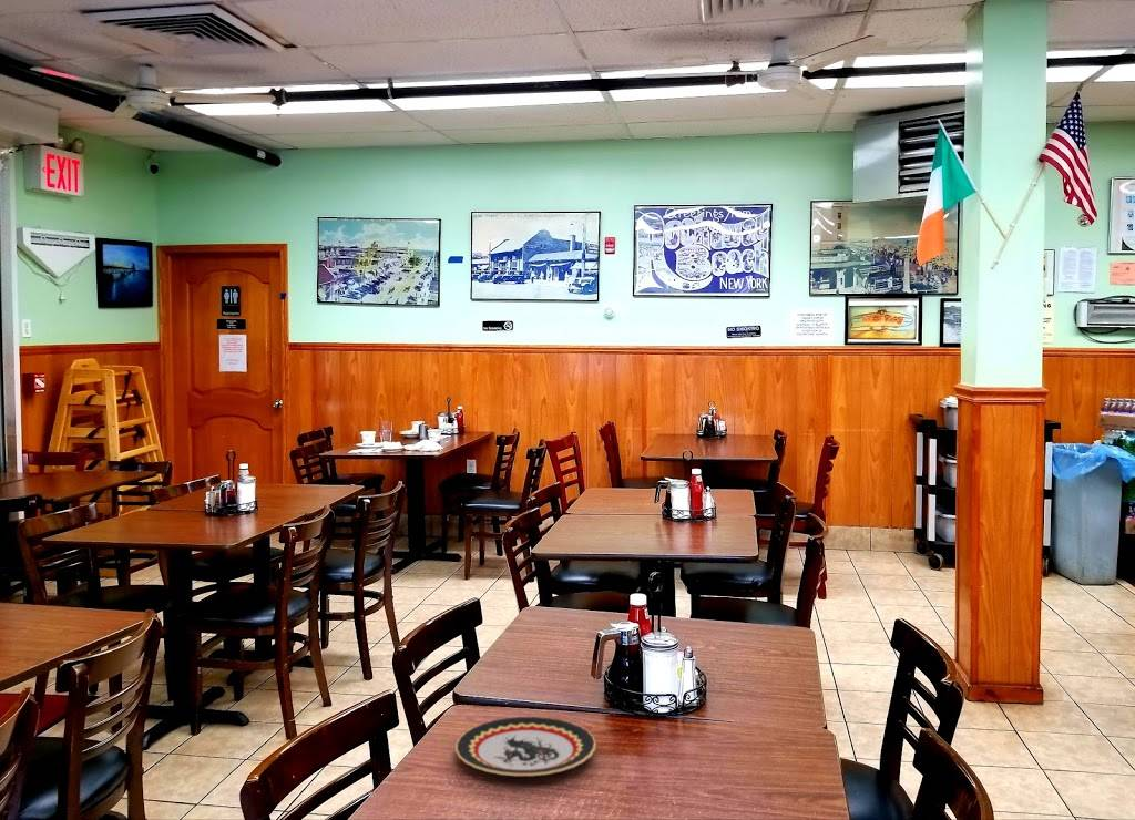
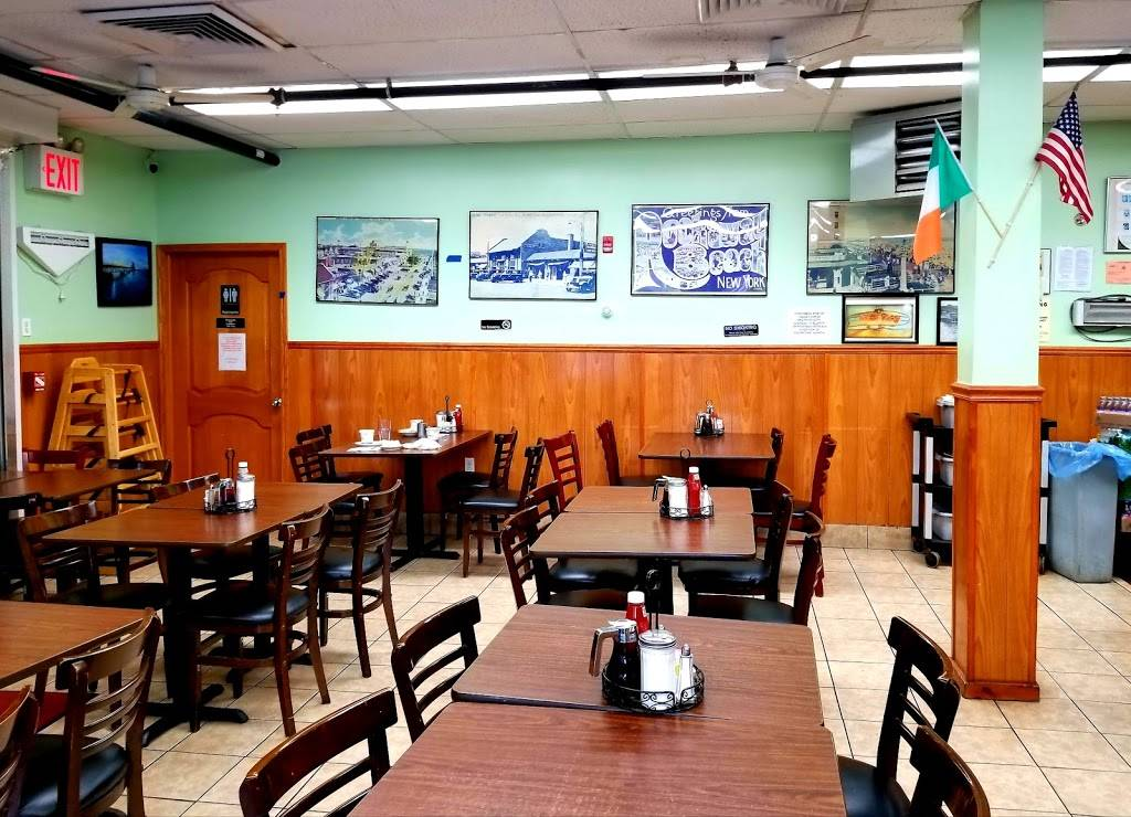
- plate [454,716,597,777]
